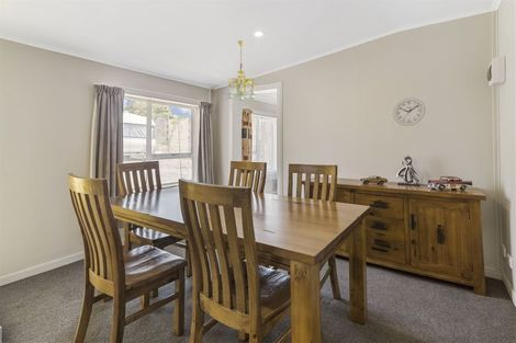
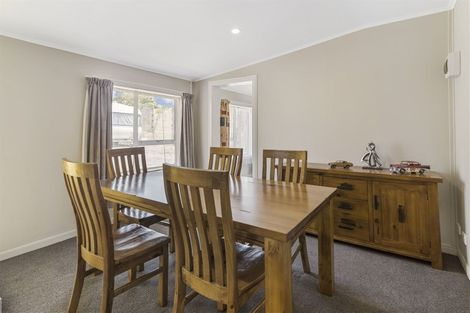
- chandelier [226,39,257,102]
- wall clock [393,98,426,127]
